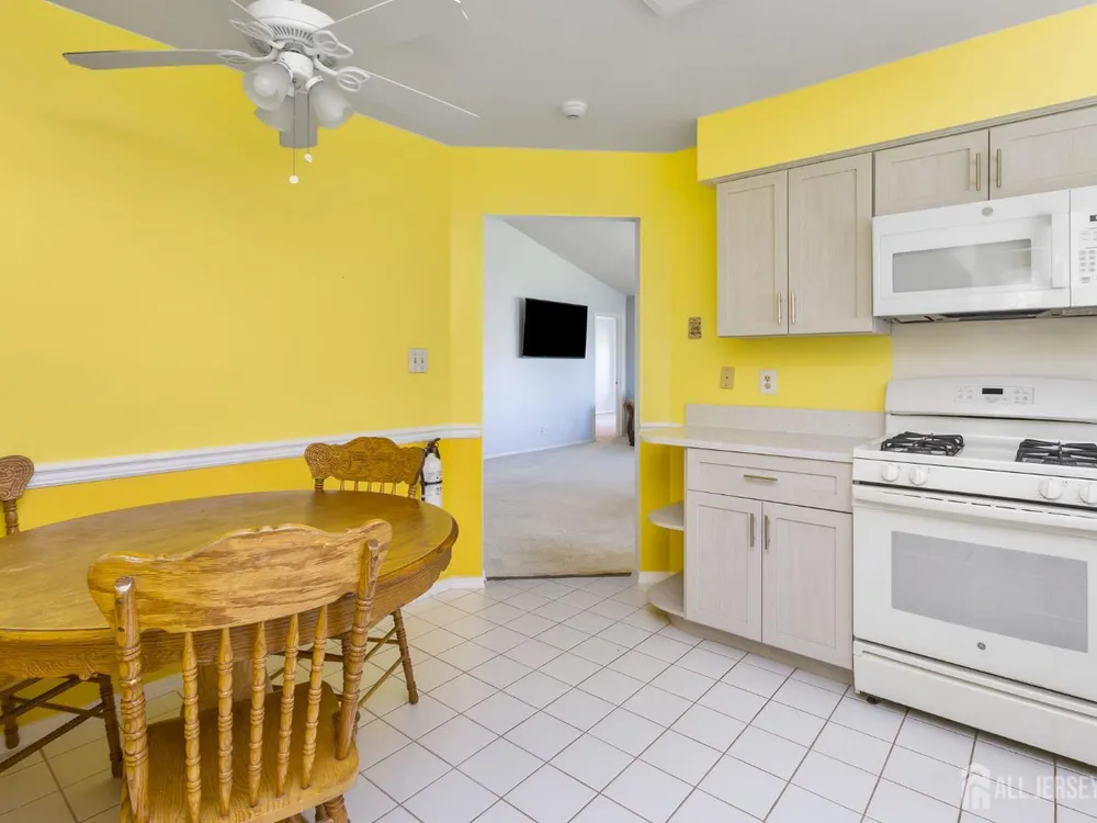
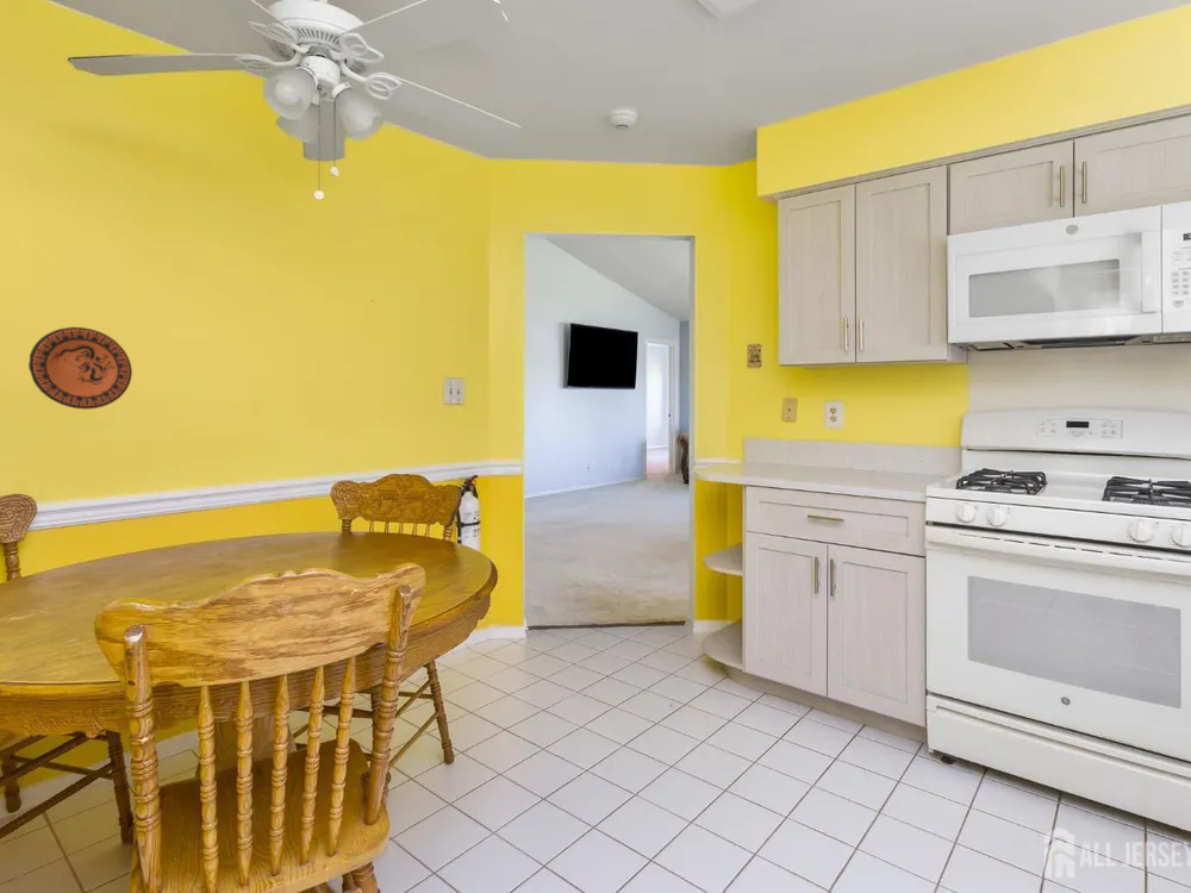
+ decorative plate [27,326,133,411]
